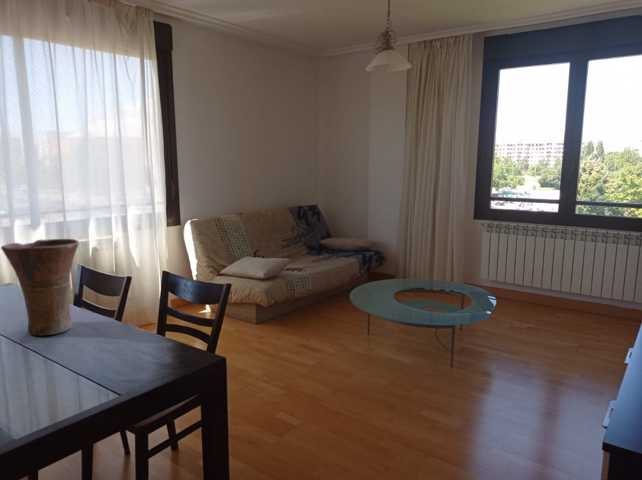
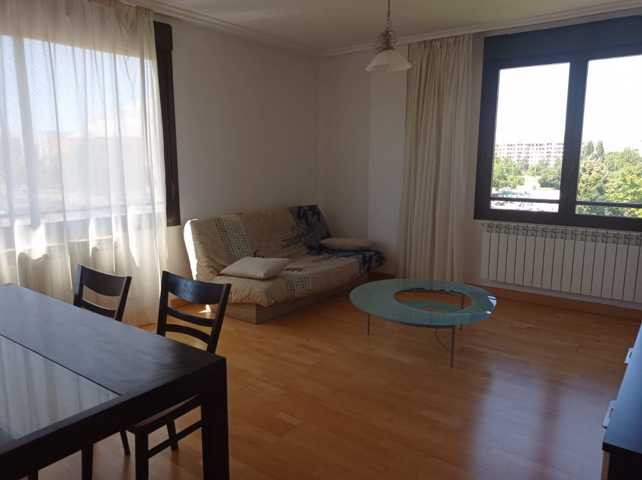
- vase [0,238,80,337]
